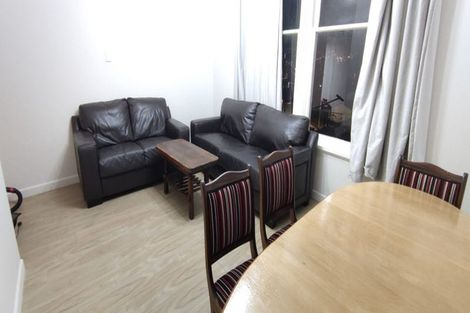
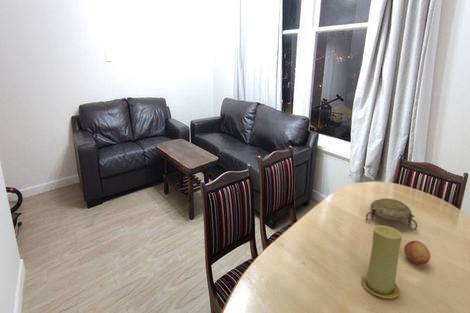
+ candle [360,224,403,299]
+ fruit [403,240,431,266]
+ decorative bowl [364,197,418,232]
